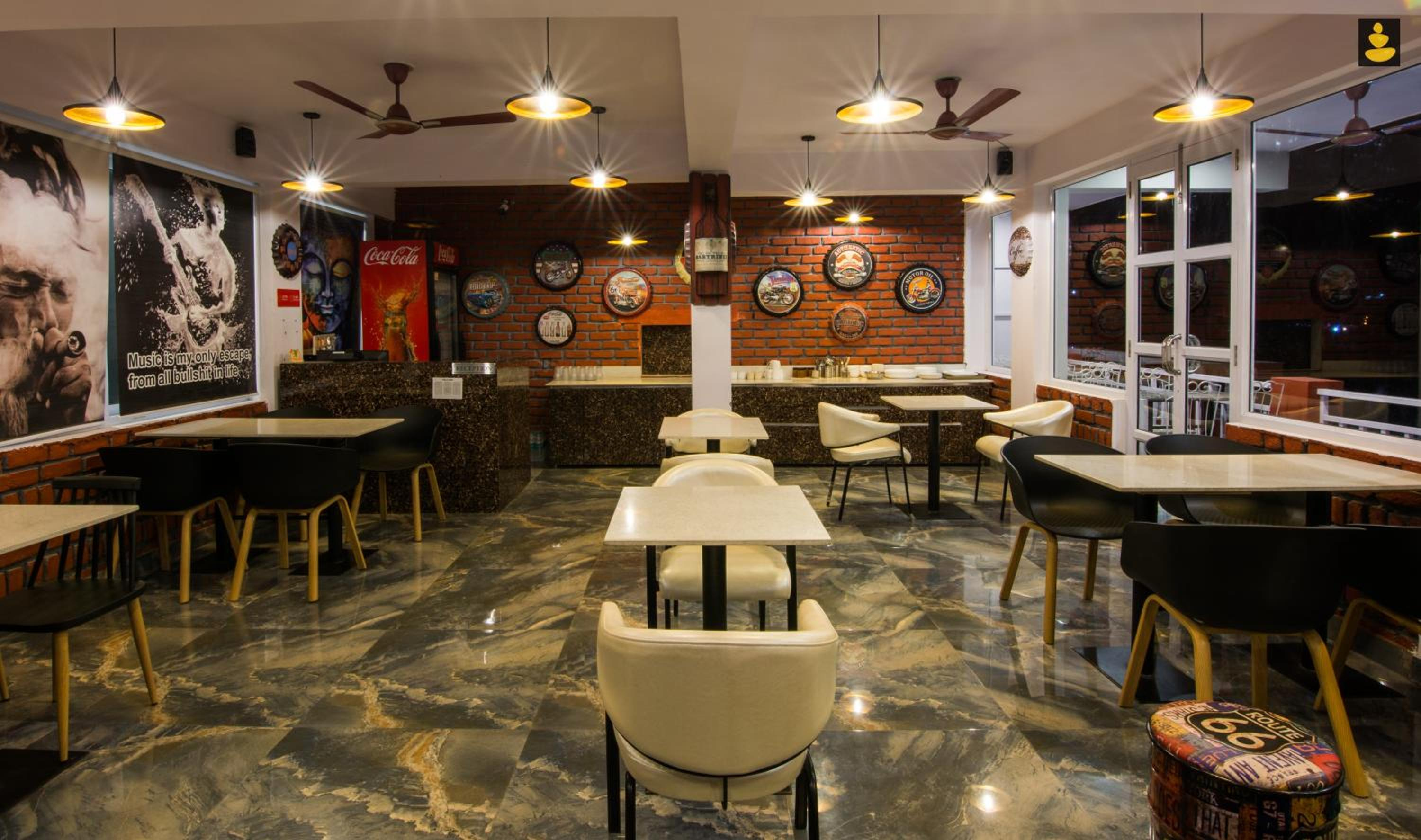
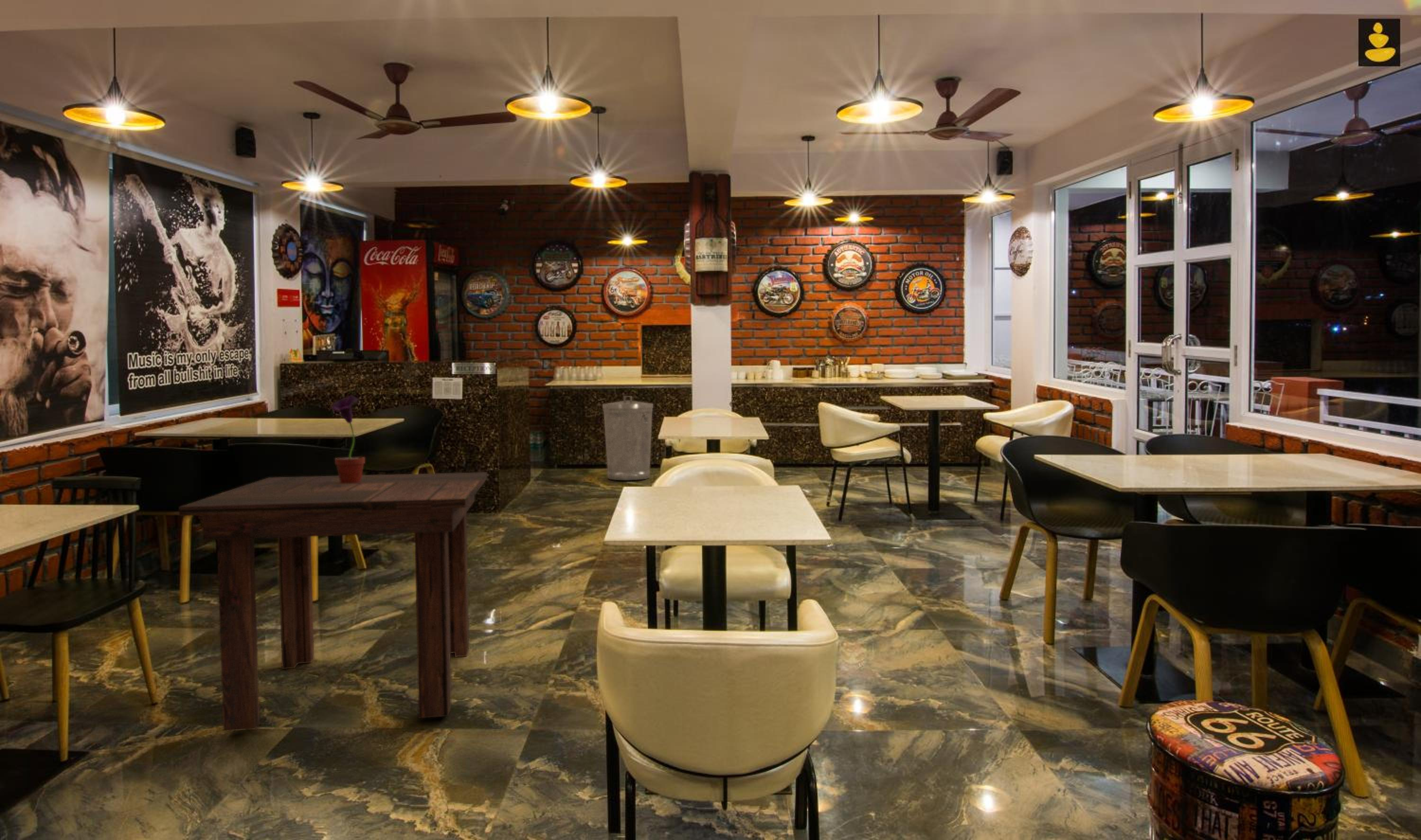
+ potted flower [331,394,366,483]
+ dining table [178,472,487,732]
+ trash can [602,395,654,481]
